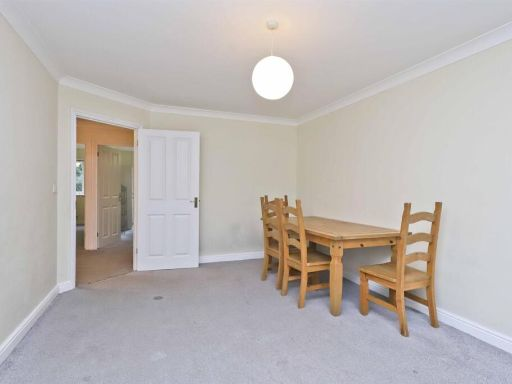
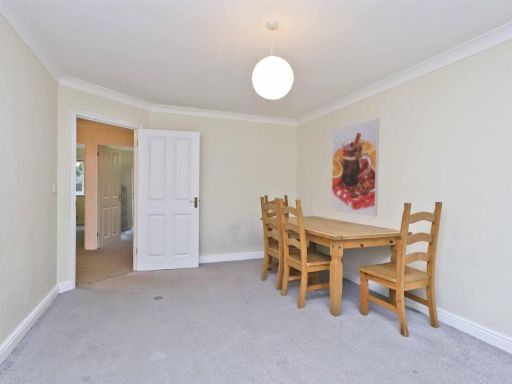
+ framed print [330,117,381,218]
